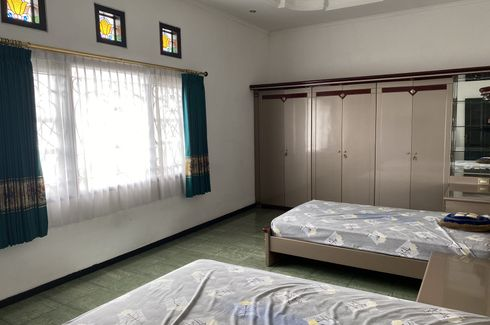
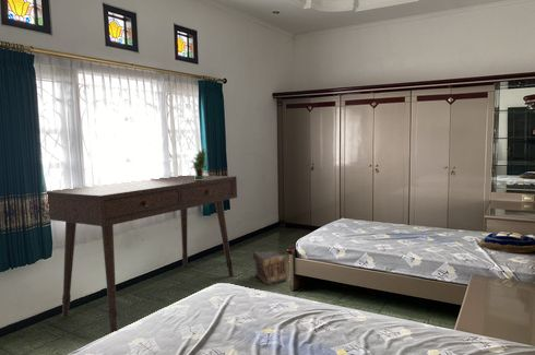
+ desk [46,175,238,333]
+ pouch [252,250,289,285]
+ potted plant [189,147,209,180]
